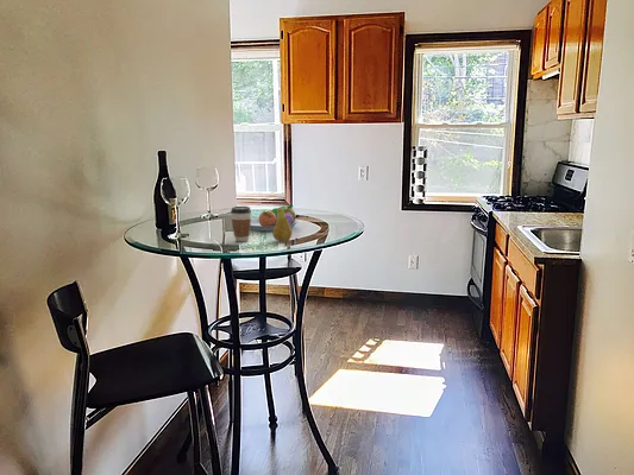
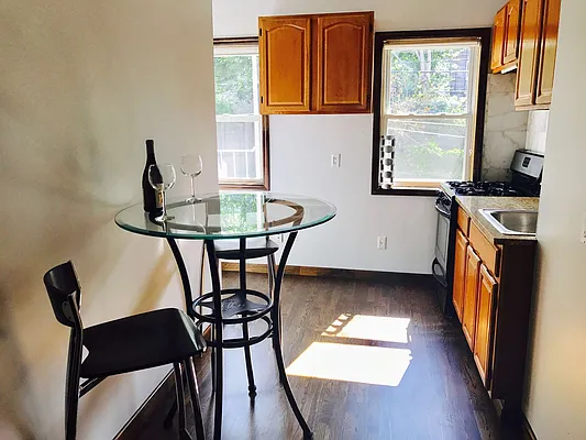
- fruit bowl [250,204,300,232]
- fruit [271,207,293,242]
- coffee cup [230,205,252,242]
